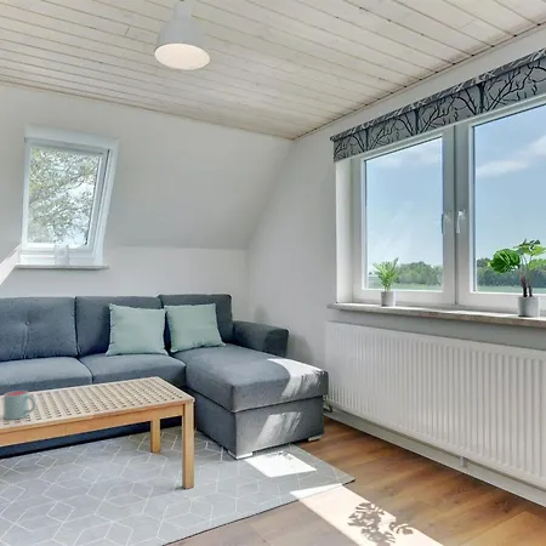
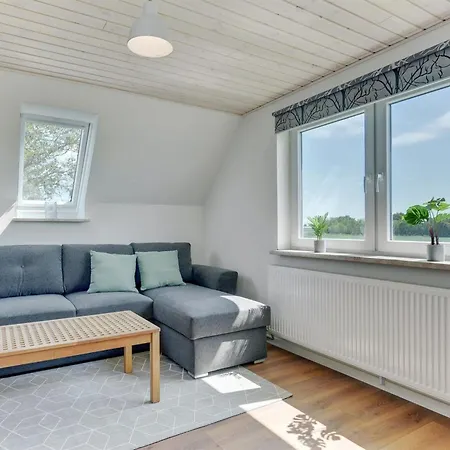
- mug [2,389,38,421]
